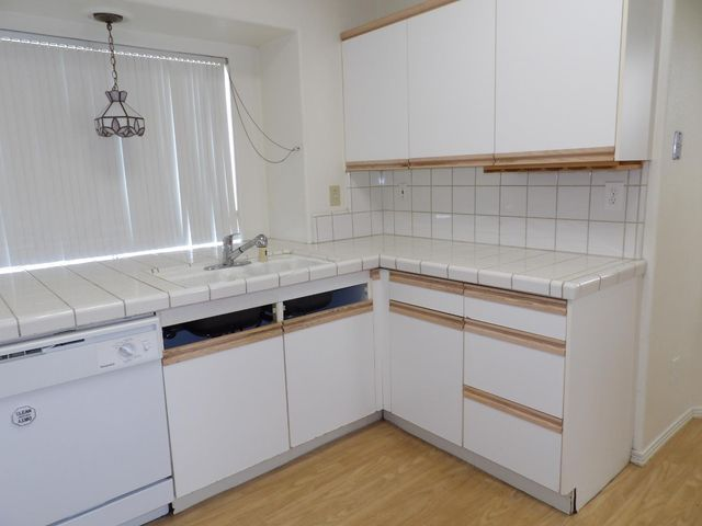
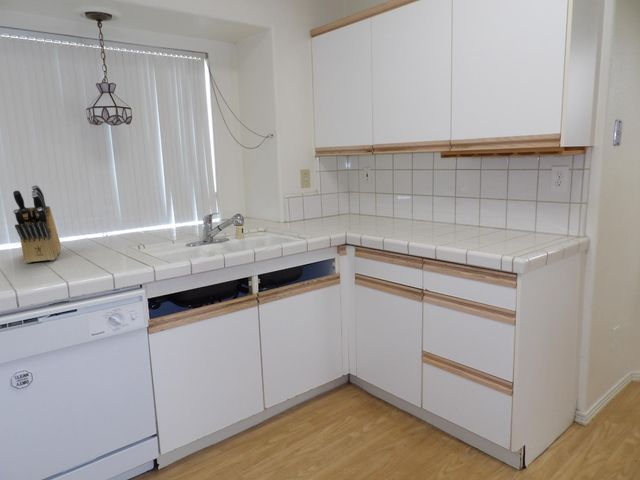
+ knife block [12,184,62,264]
